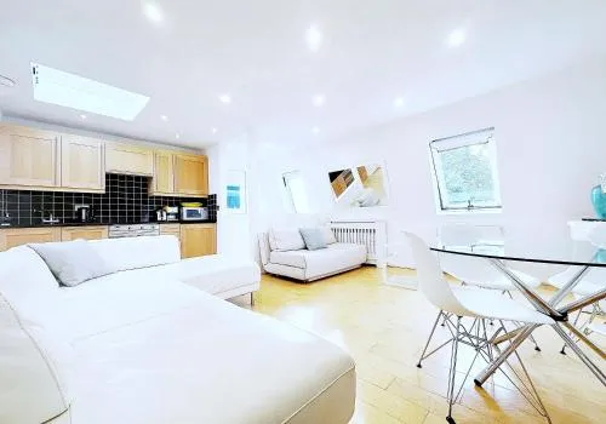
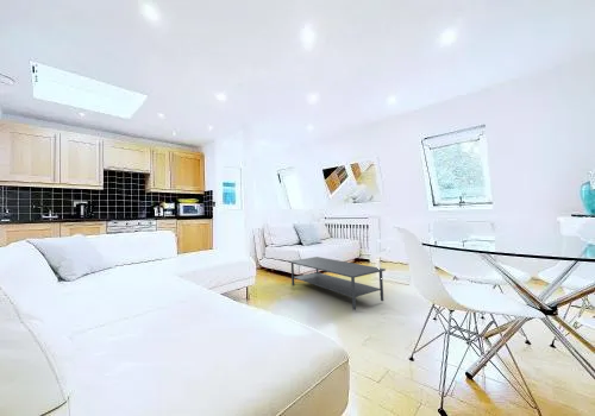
+ coffee table [288,256,387,311]
